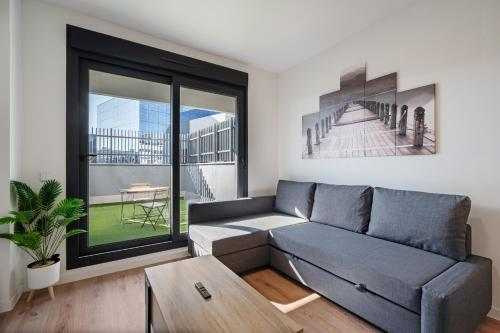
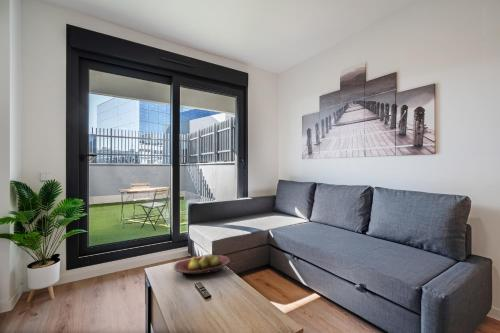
+ fruit bowl [173,253,231,277]
